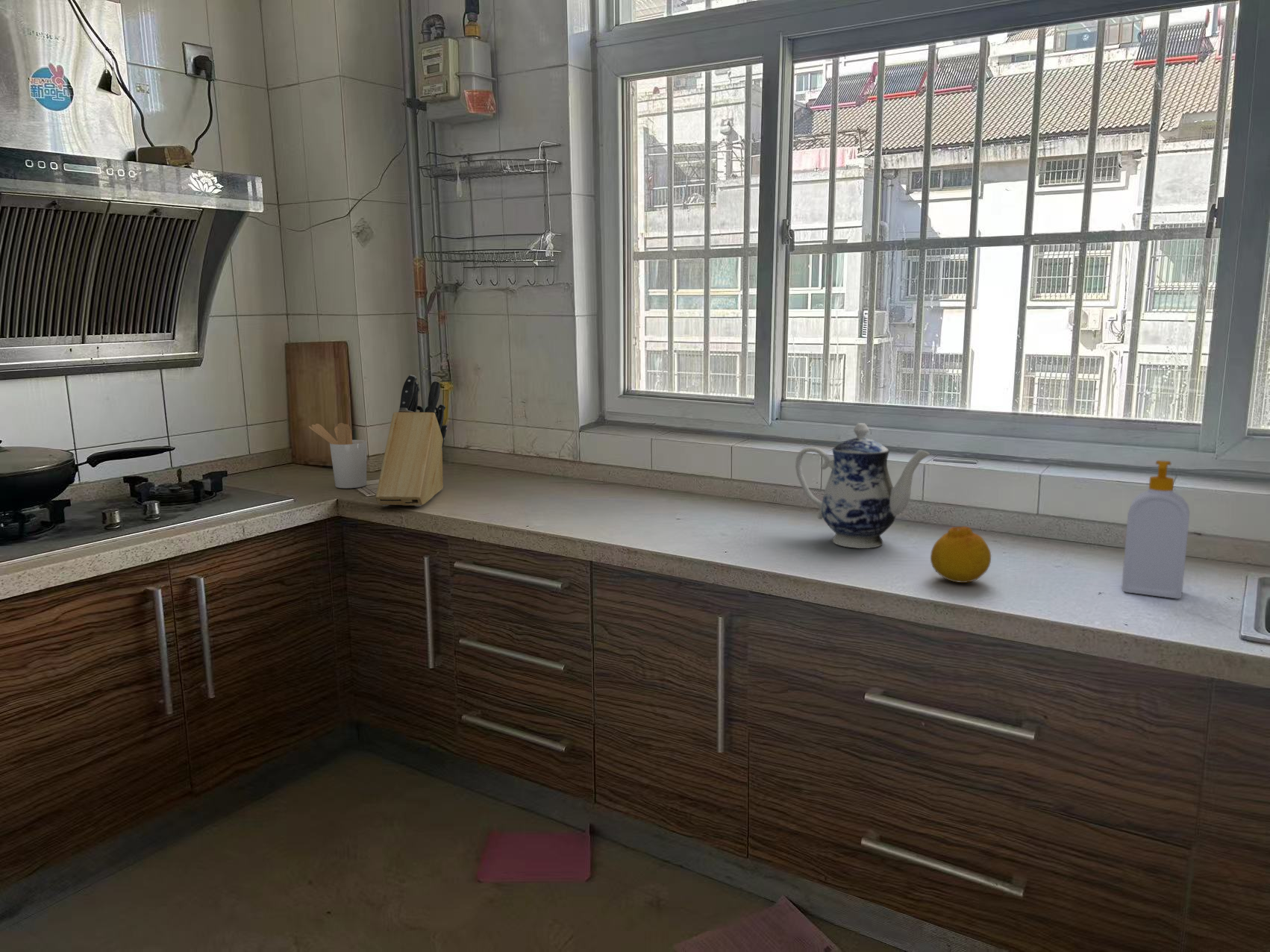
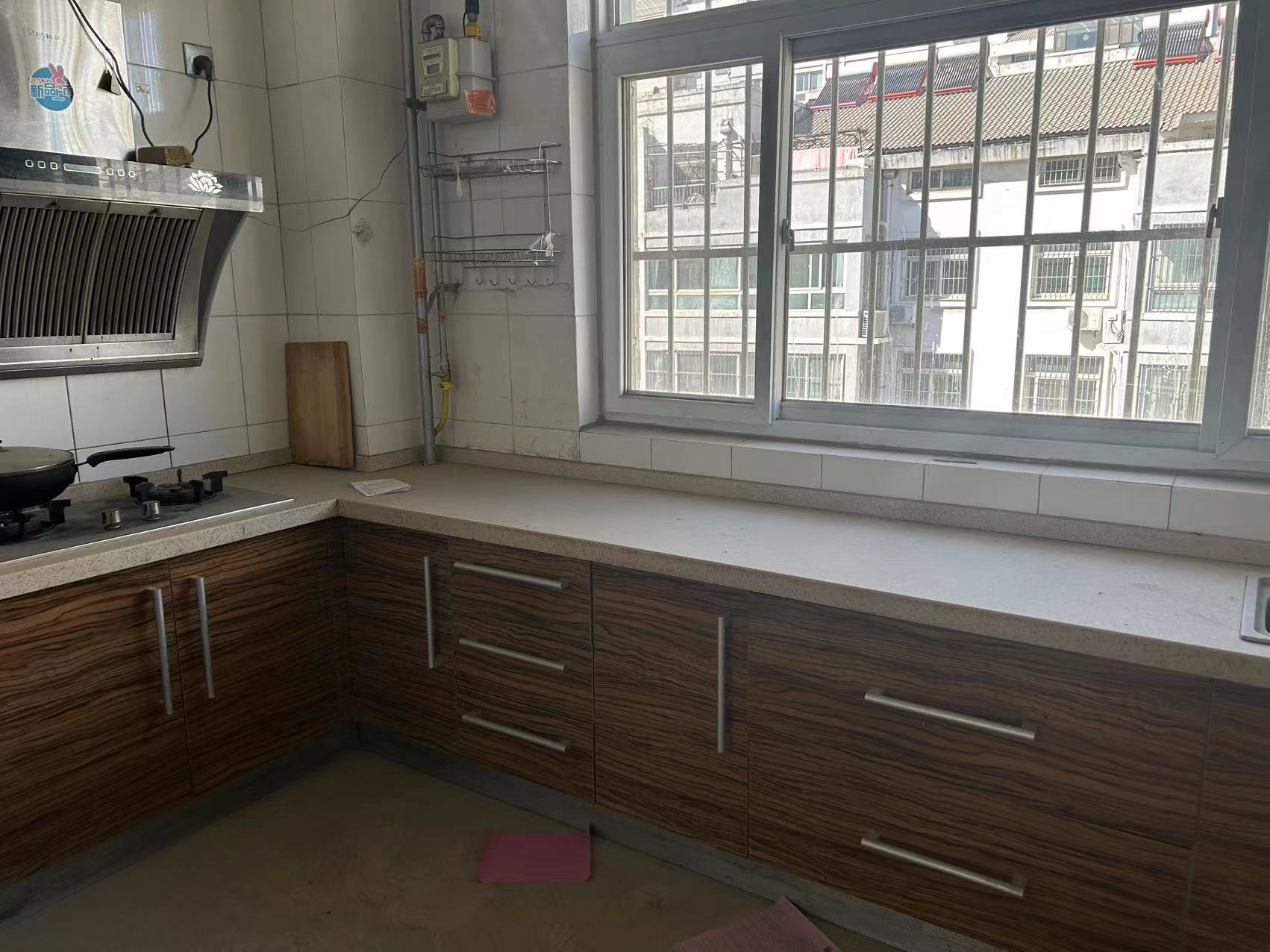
- knife block [375,374,448,507]
- utensil holder [308,422,367,489]
- soap bottle [1121,460,1190,600]
- fruit [930,525,992,583]
- teapot [795,422,930,549]
